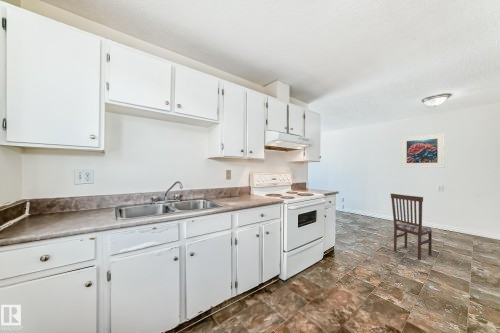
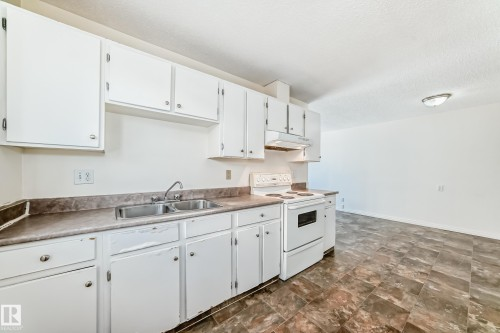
- dining chair [390,192,433,261]
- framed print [400,132,446,169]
